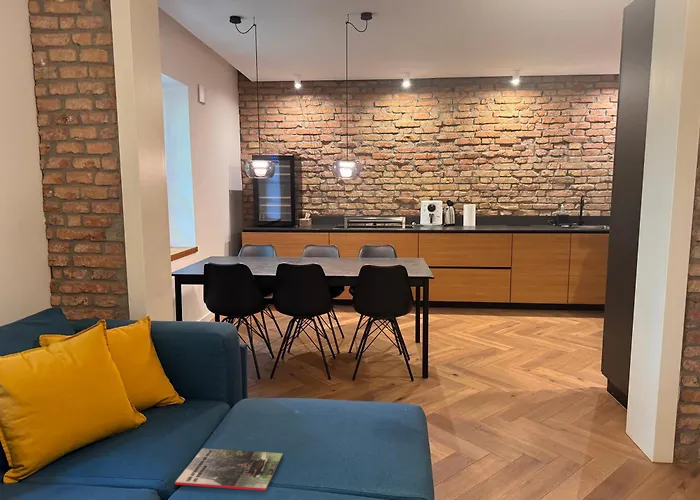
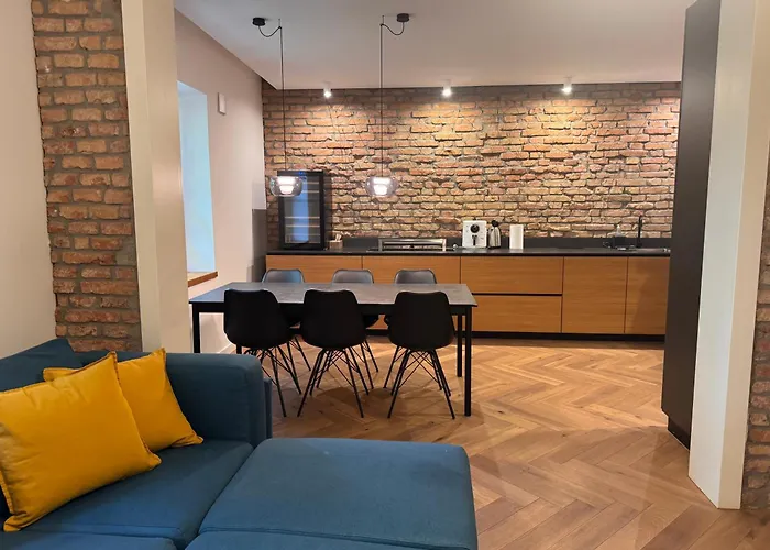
- magazine [174,447,283,492]
